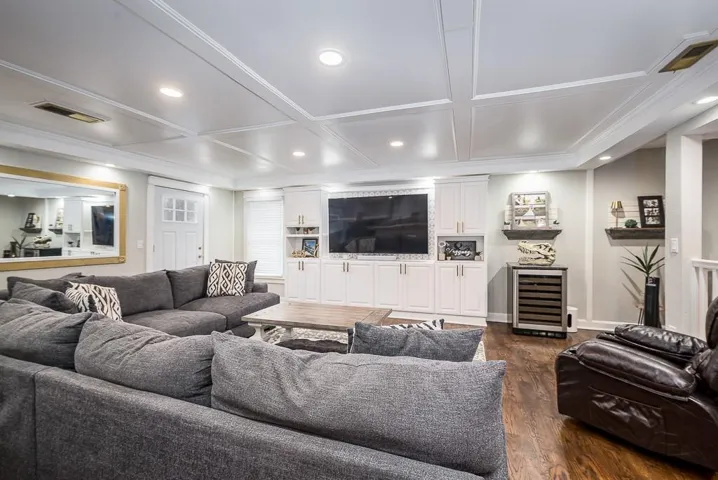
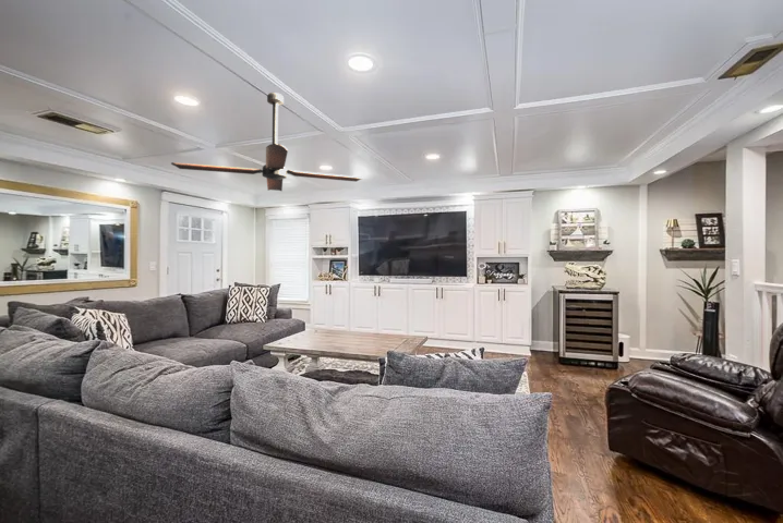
+ ceiling fan [170,92,364,192]
